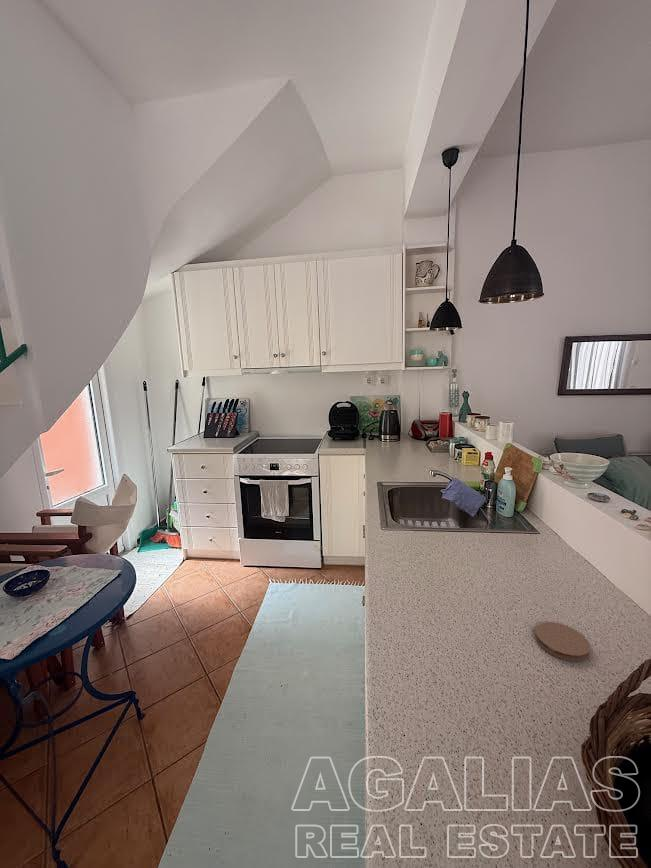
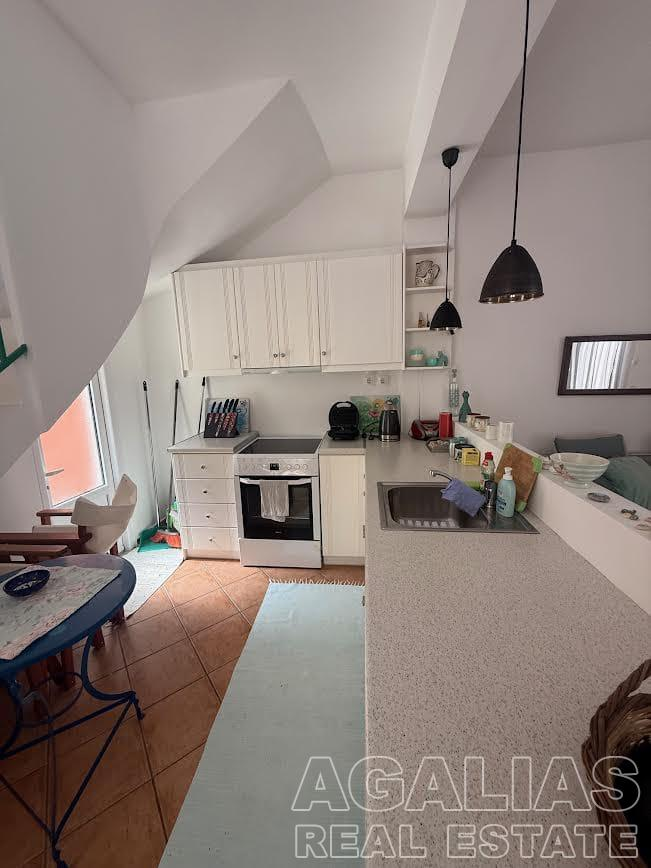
- coaster [534,621,591,662]
